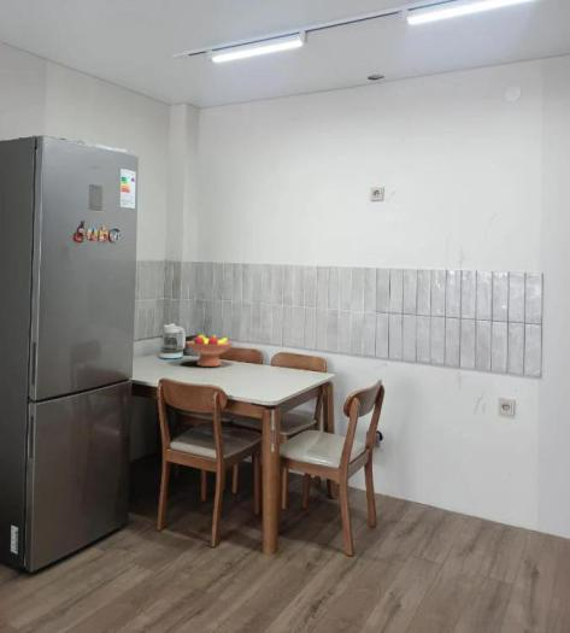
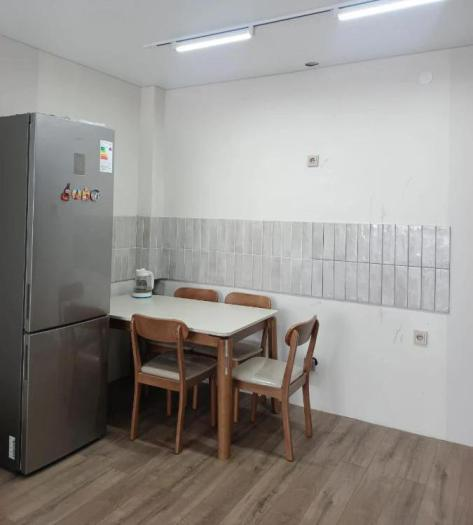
- fruit bowl [184,332,235,368]
